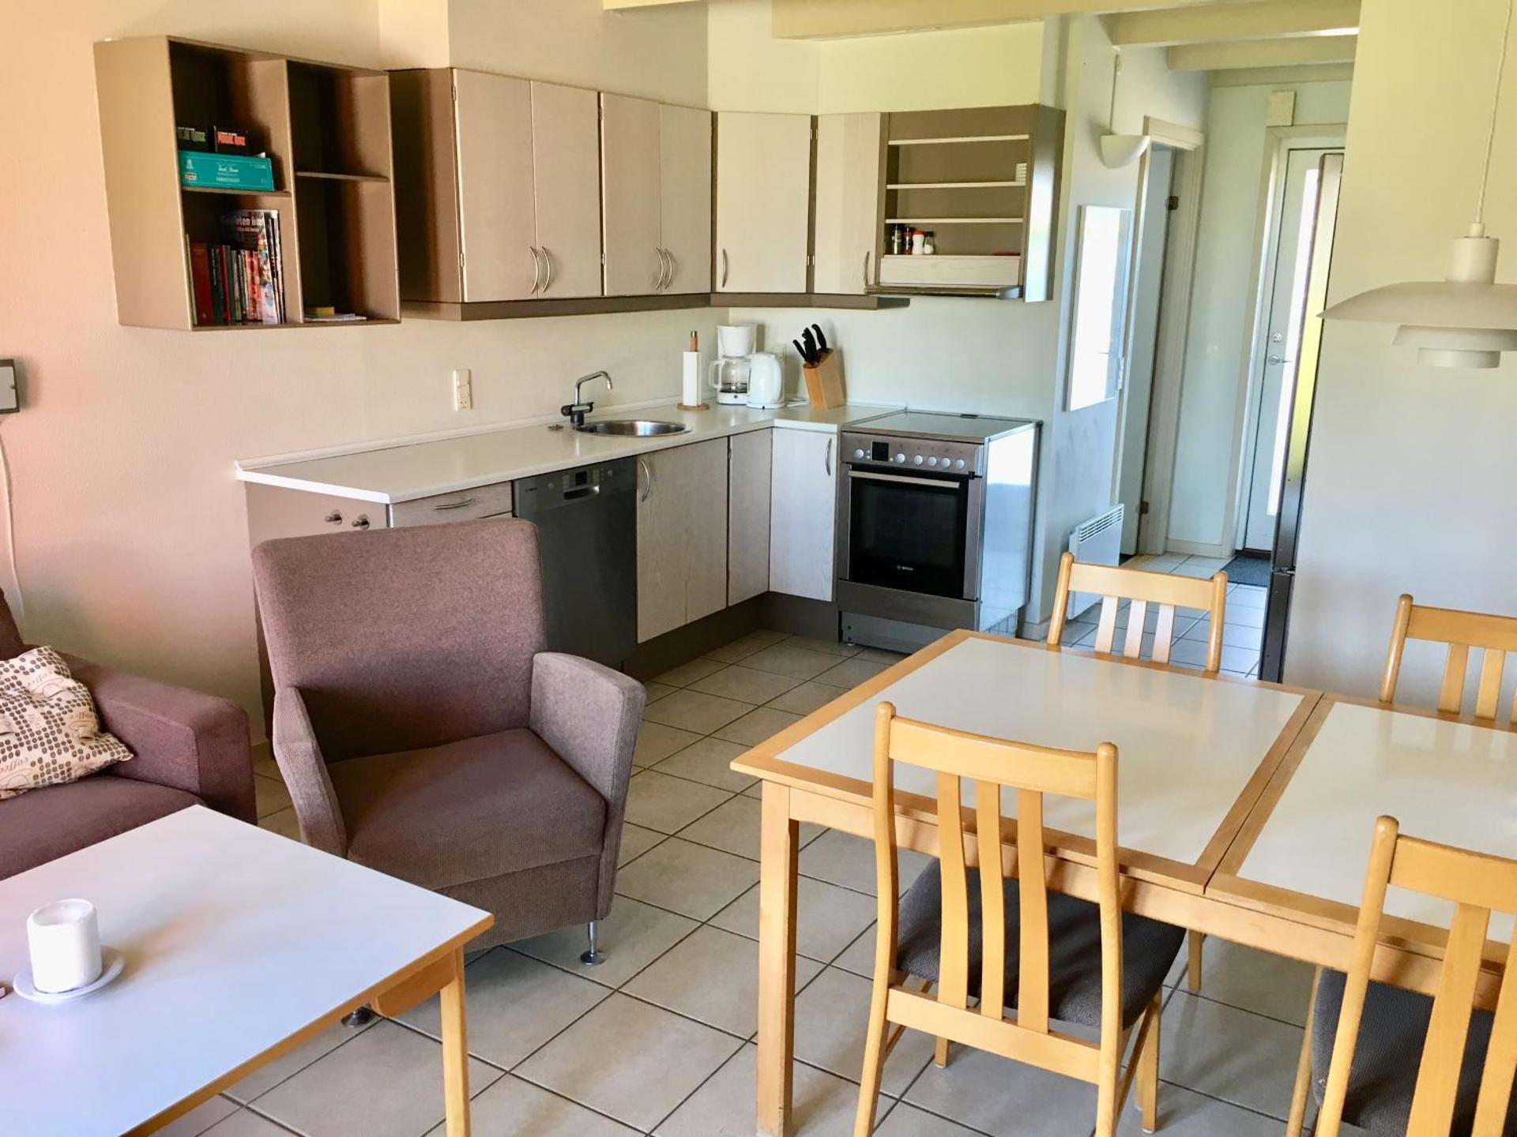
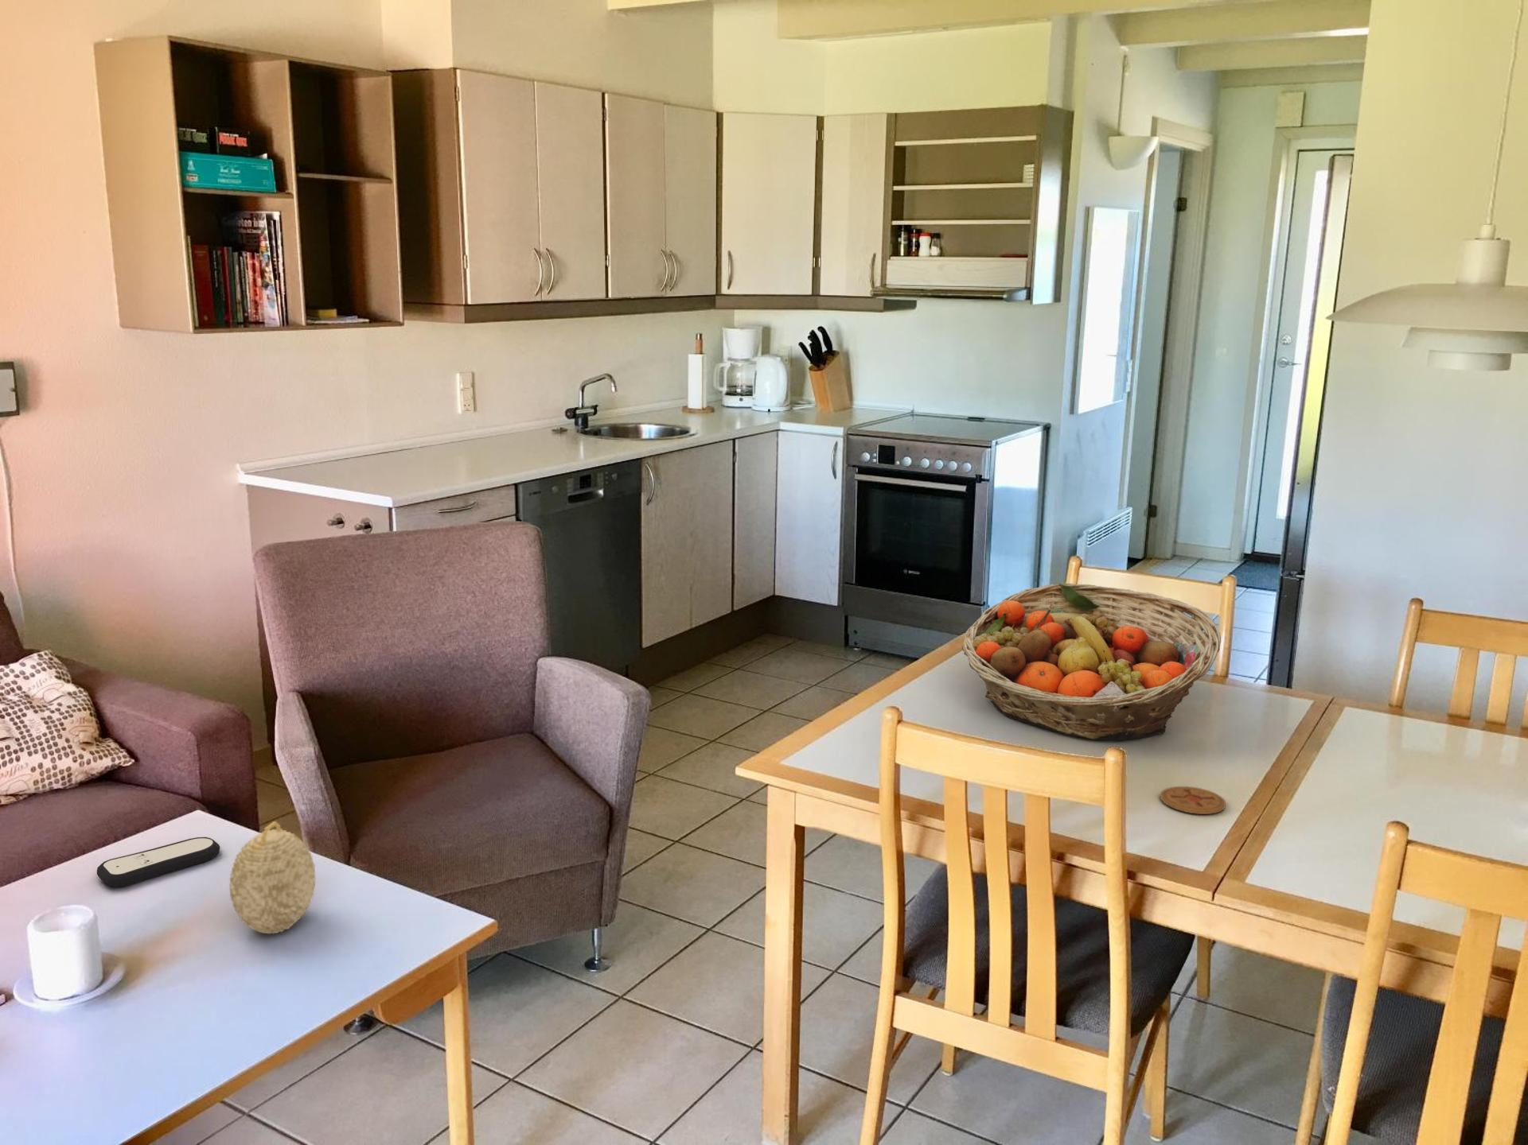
+ fruit basket [961,583,1221,740]
+ coaster [1160,785,1226,815]
+ remote control [96,836,221,888]
+ decorative ball [229,820,316,935]
